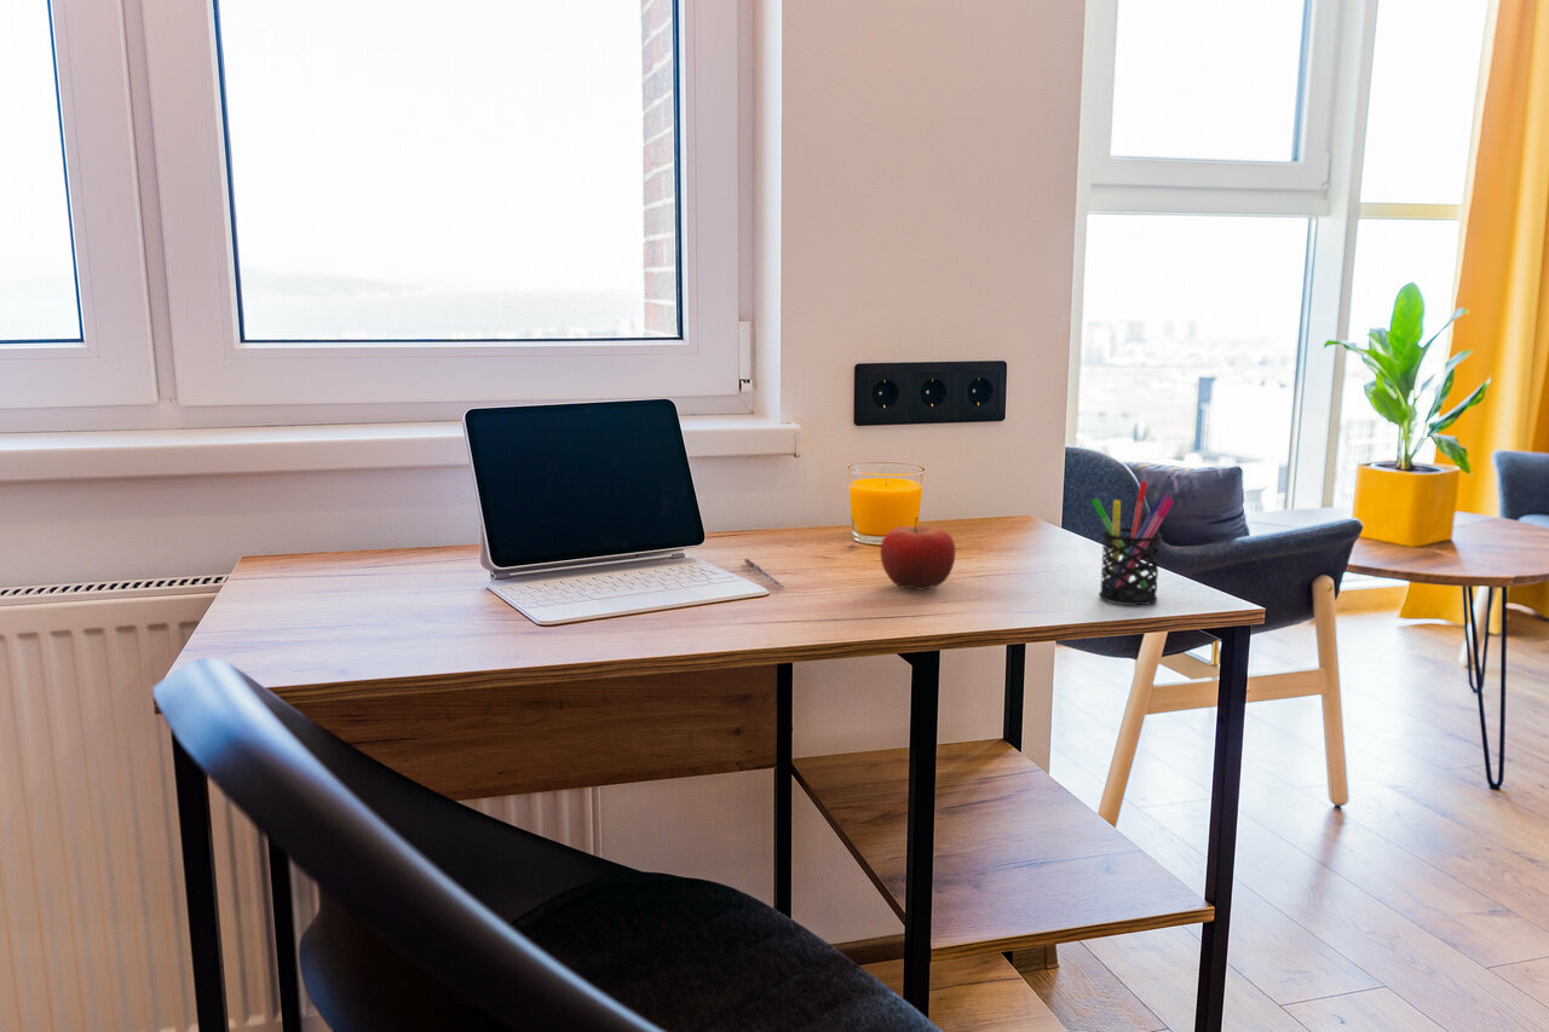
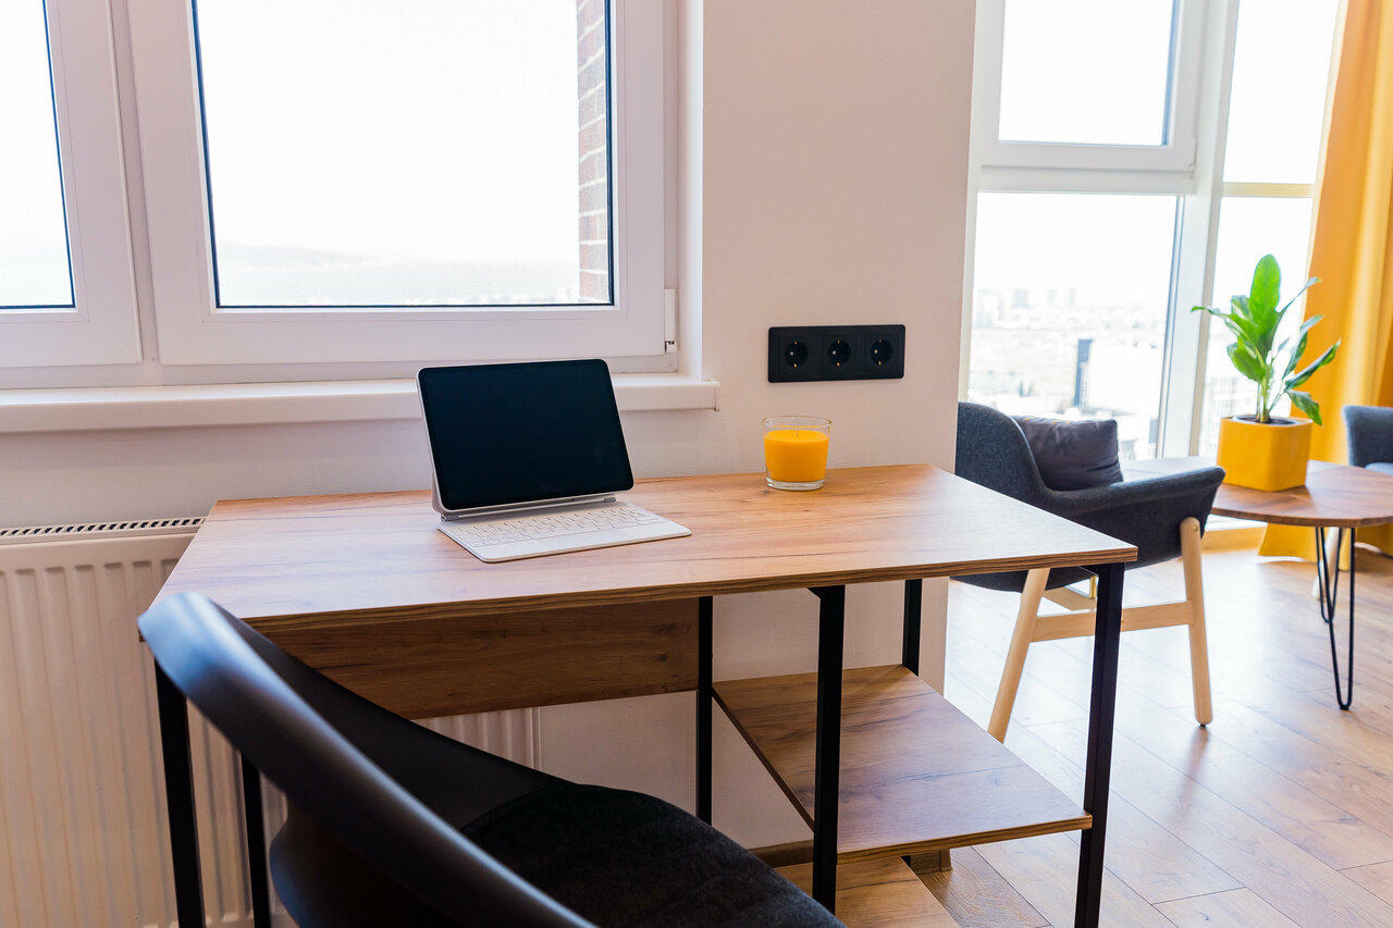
- fruit [879,517,956,590]
- pen [742,558,784,588]
- pen holder [1089,480,1175,606]
